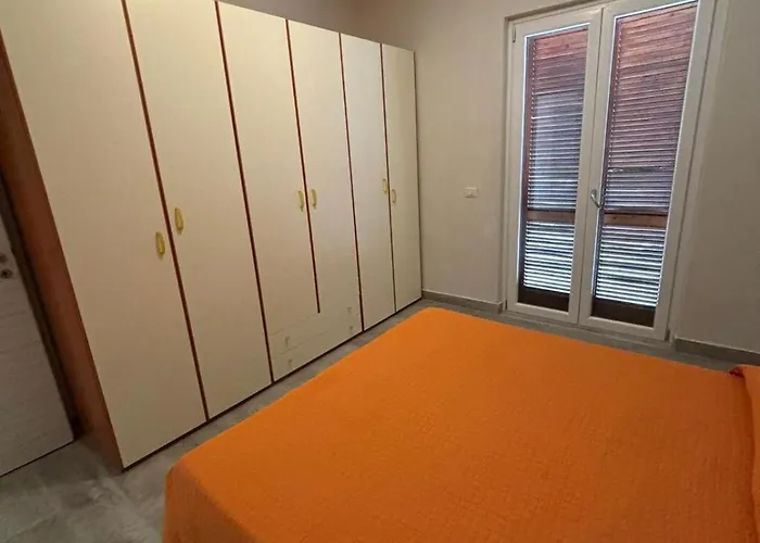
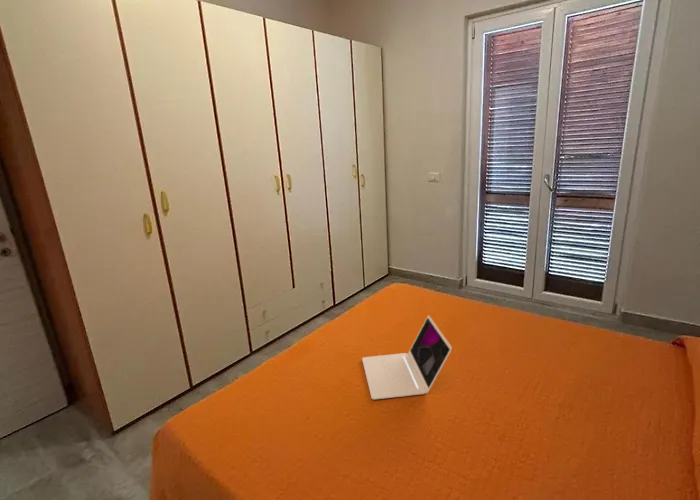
+ laptop [361,315,453,401]
